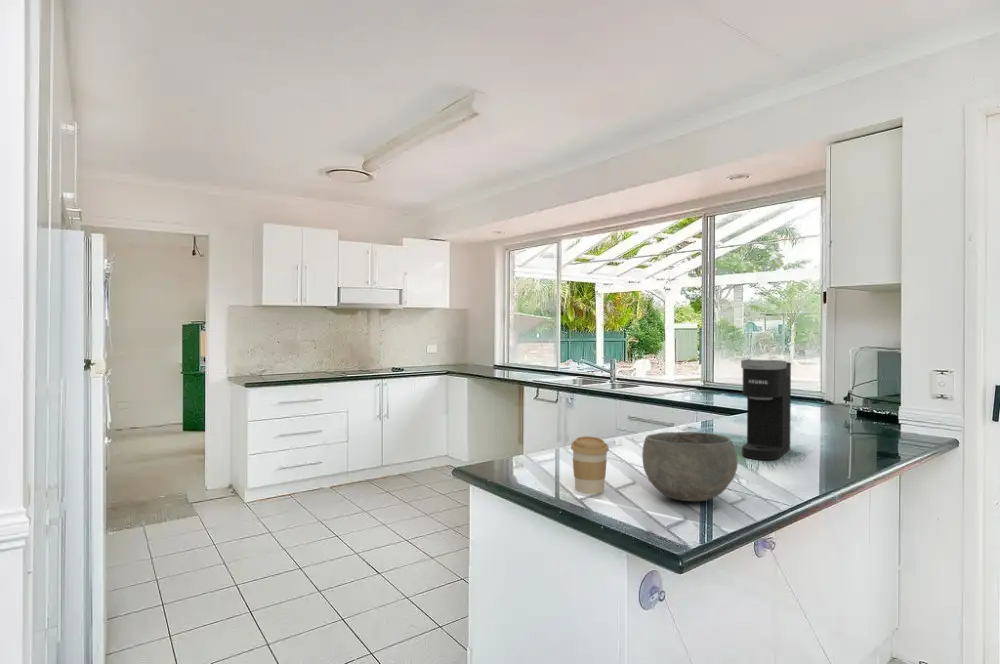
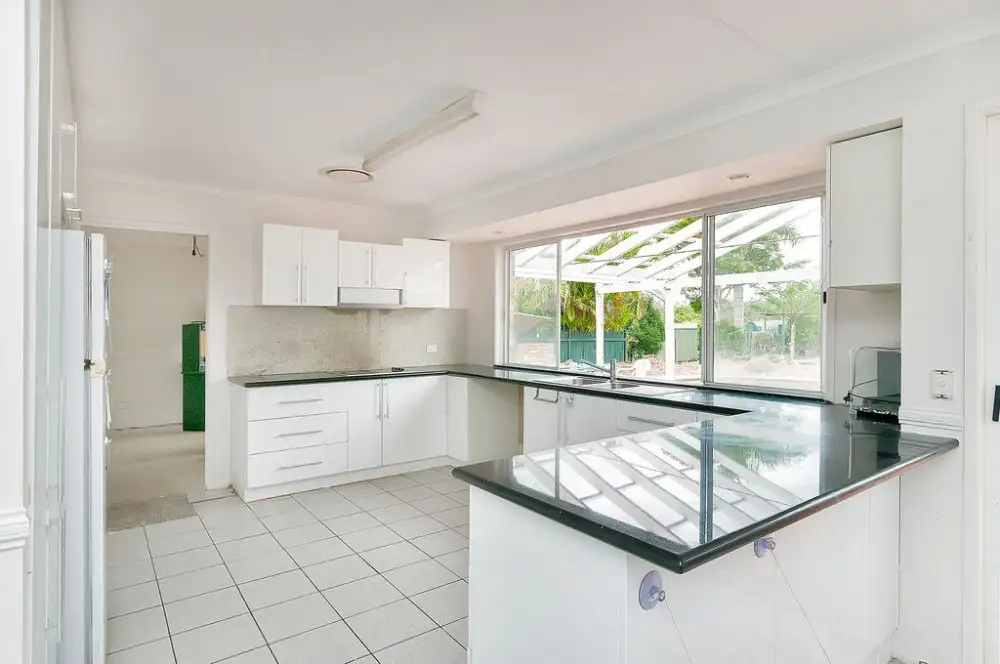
- coffee maker [740,358,792,461]
- bowl [641,431,739,502]
- coffee cup [570,435,610,495]
